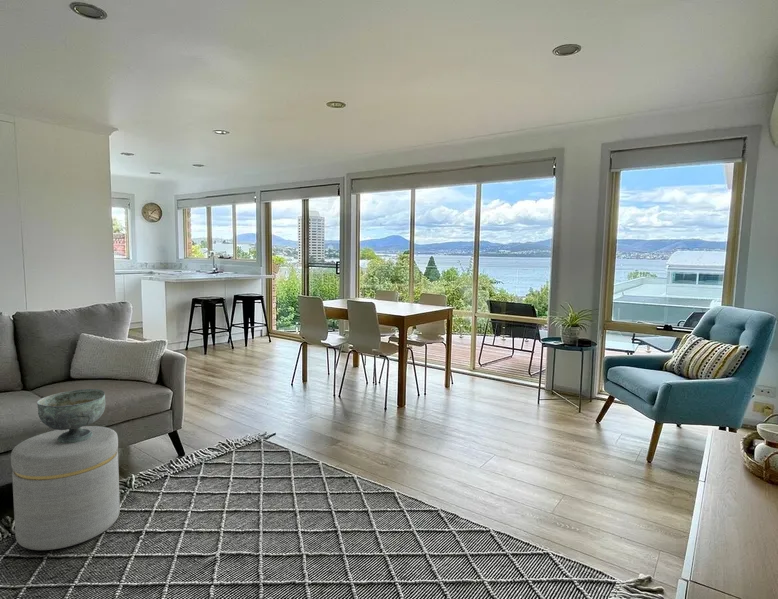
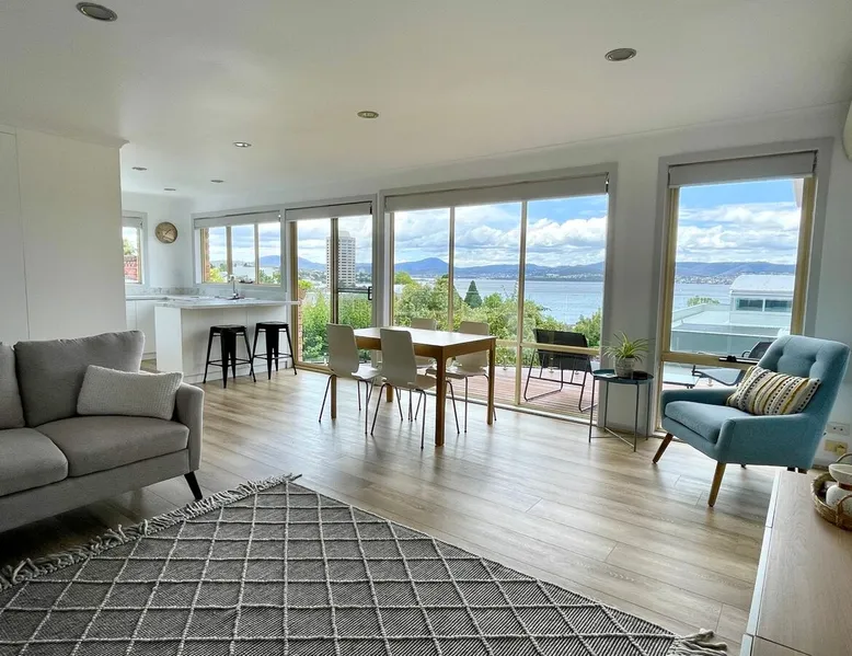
- ottoman [10,425,121,551]
- decorative bowl [36,388,106,443]
